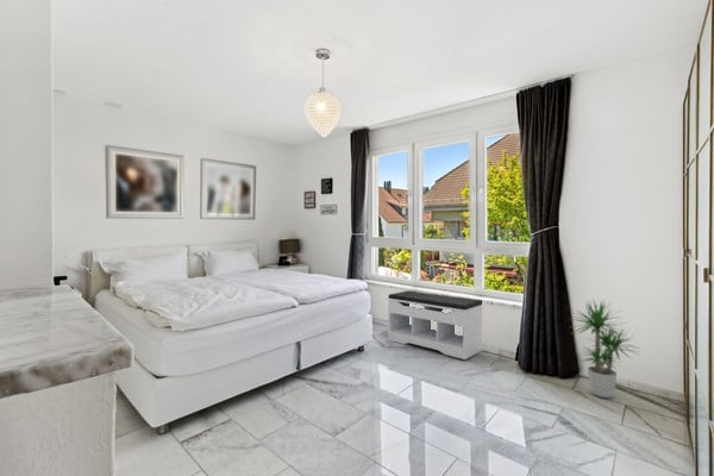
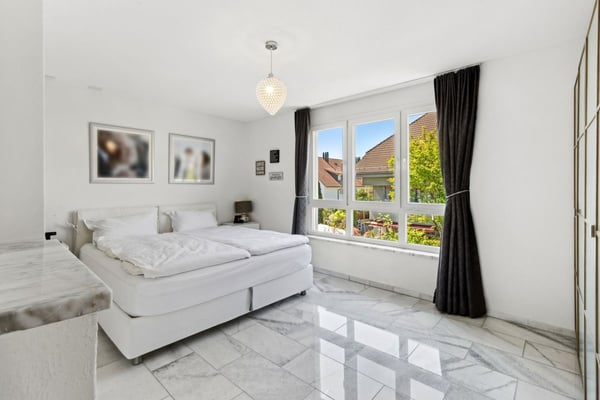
- bench [387,289,484,361]
- potted plant [570,298,643,399]
